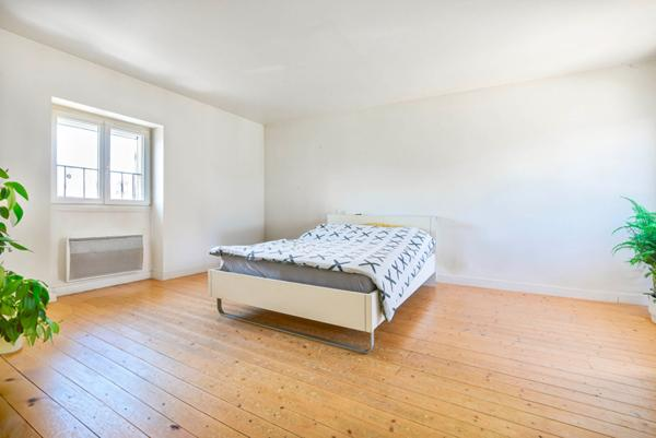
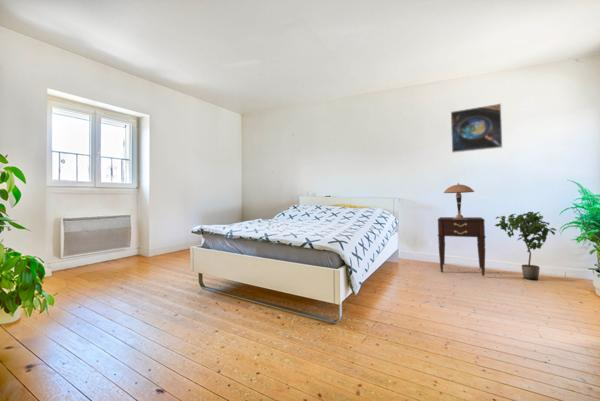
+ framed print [450,103,503,154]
+ table lamp [443,182,475,219]
+ potted plant [494,211,558,281]
+ nightstand [437,216,487,277]
